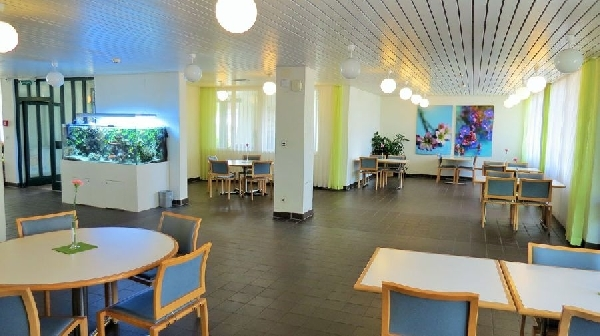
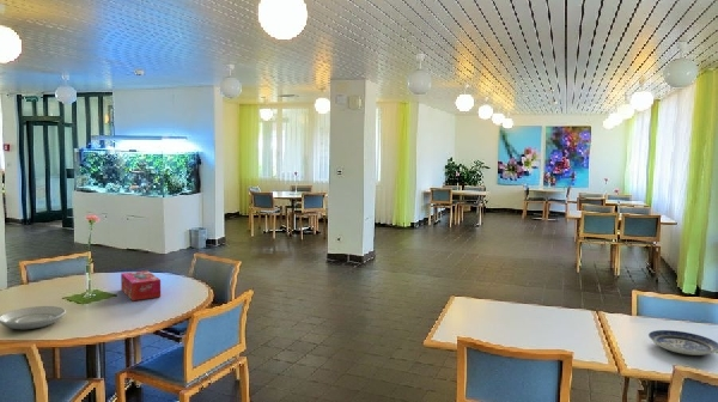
+ plate [647,329,718,357]
+ plate [0,305,67,330]
+ tissue box [120,269,162,302]
